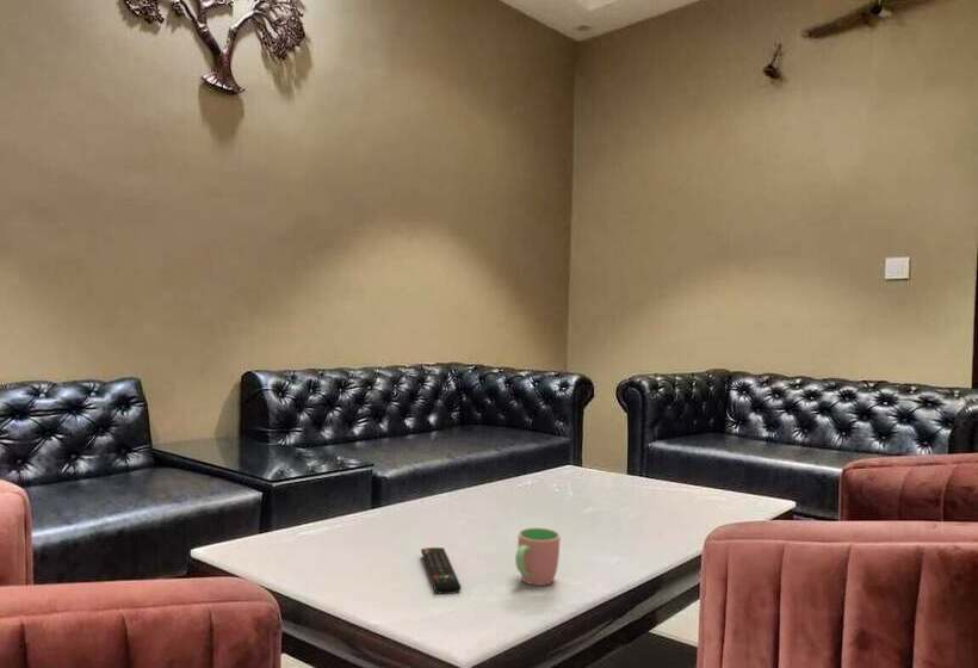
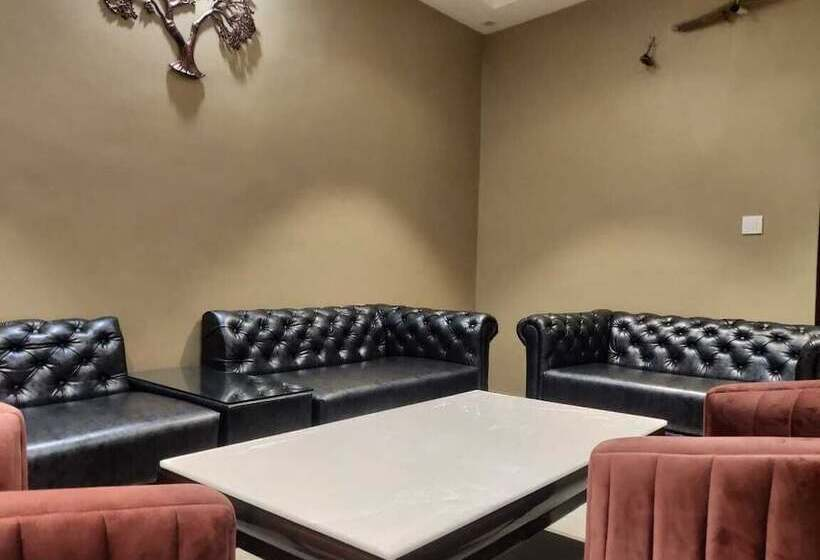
- cup [514,526,562,587]
- remote control [420,546,463,595]
